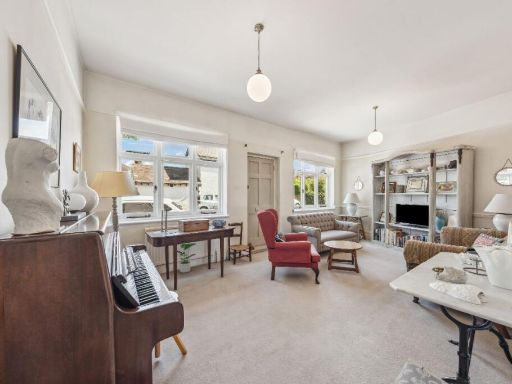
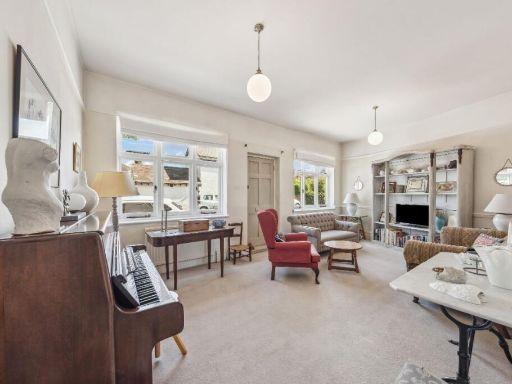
- potted plant [176,242,197,274]
